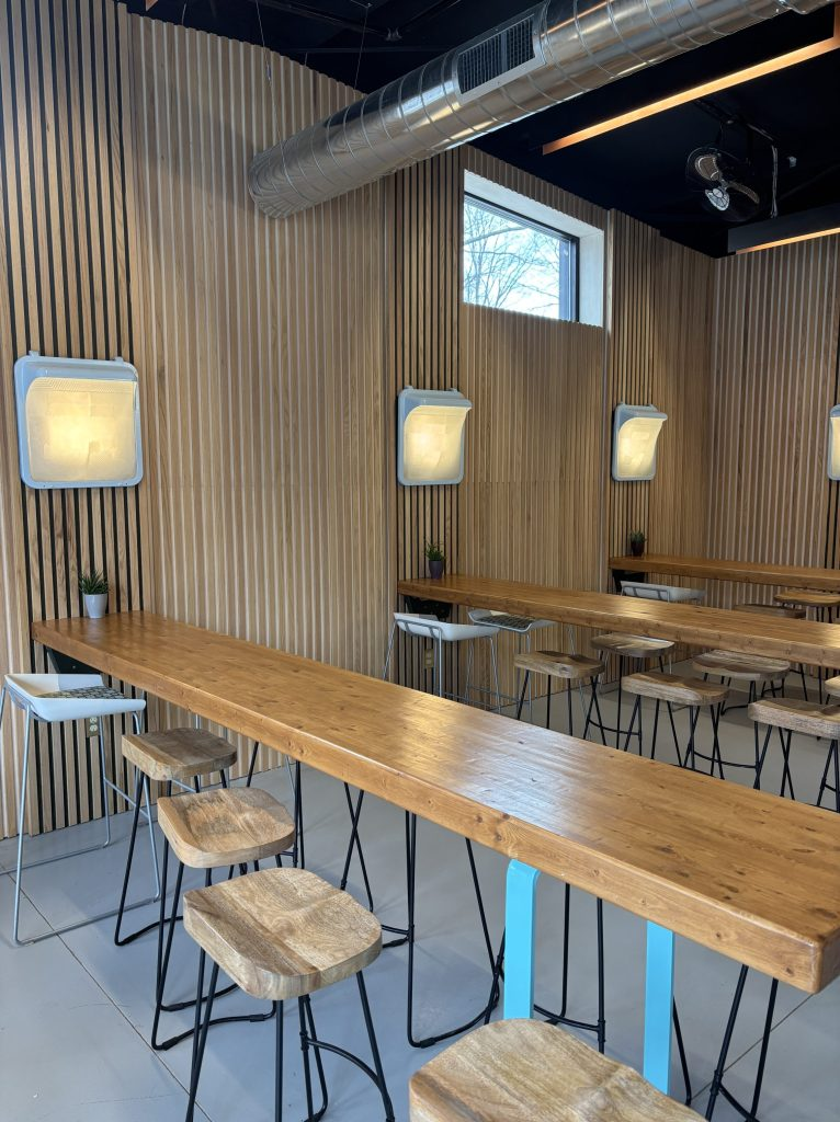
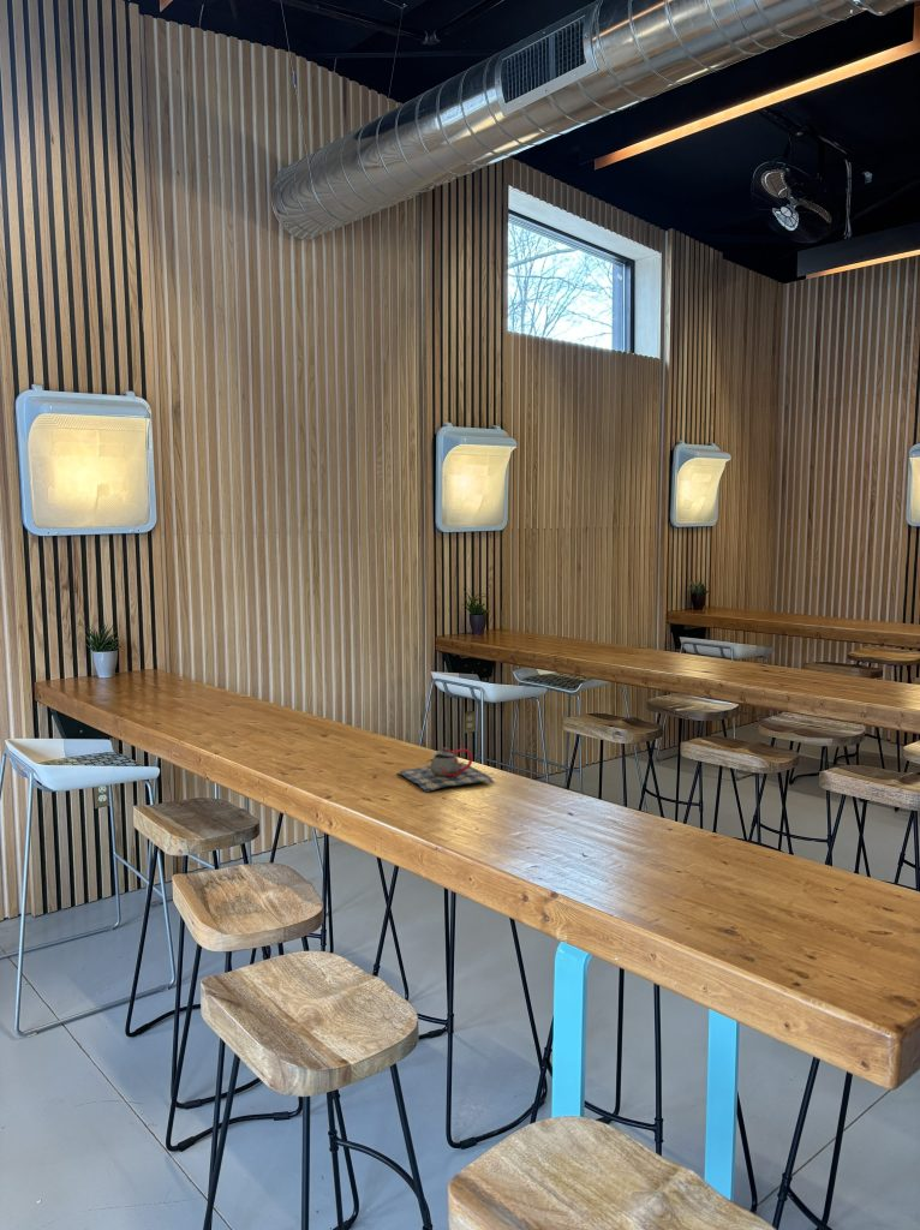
+ teapot [395,746,496,794]
